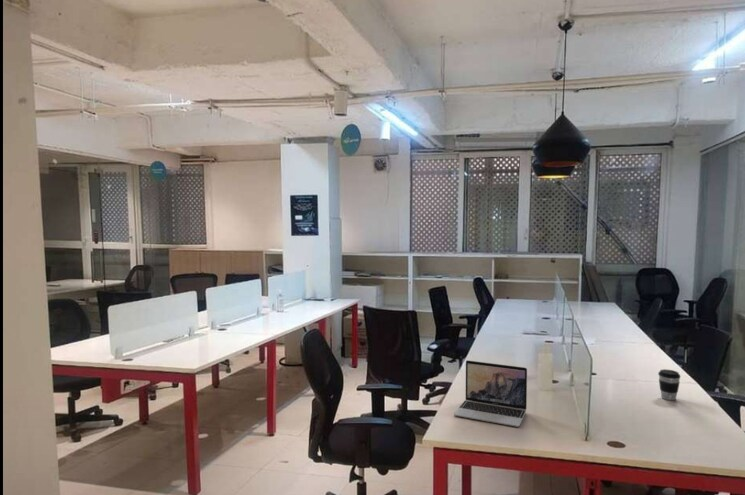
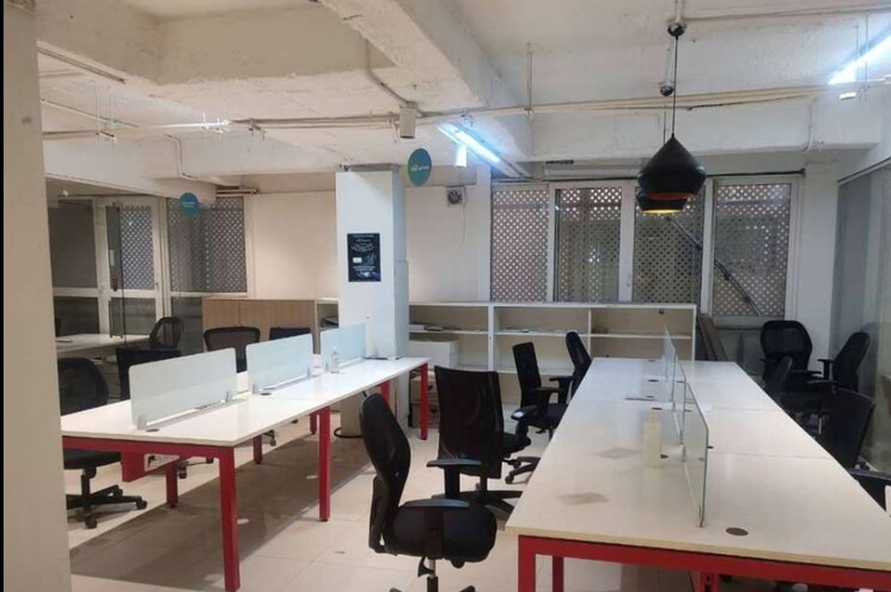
- laptop [453,359,528,428]
- coffee cup [657,368,681,401]
